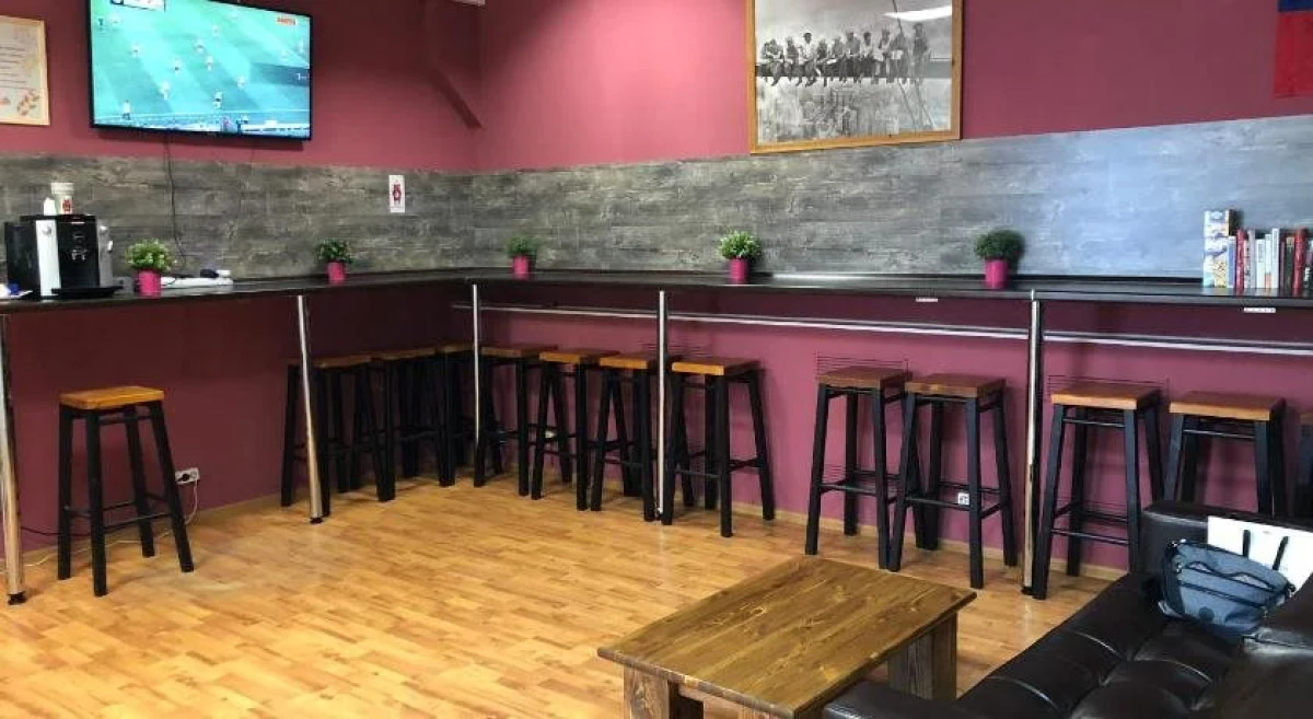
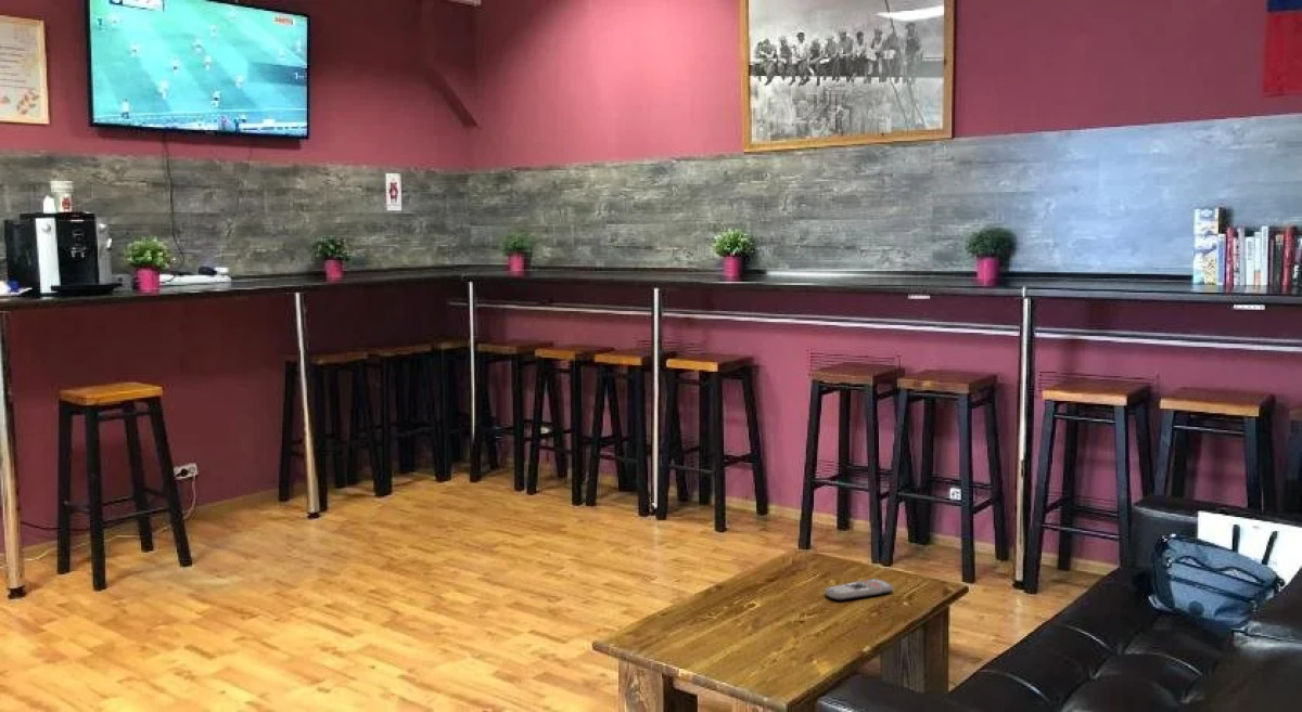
+ remote control [824,578,894,601]
